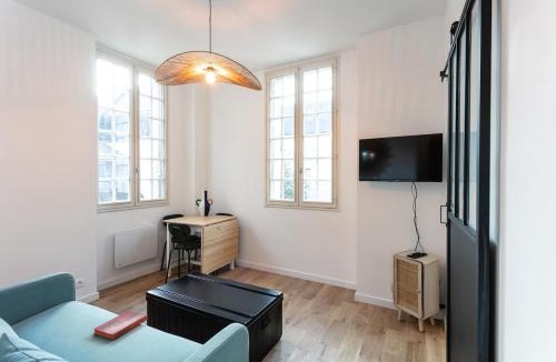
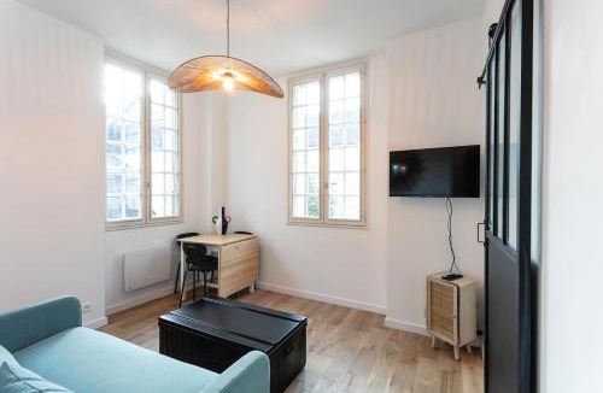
- hardback book [92,310,149,341]
